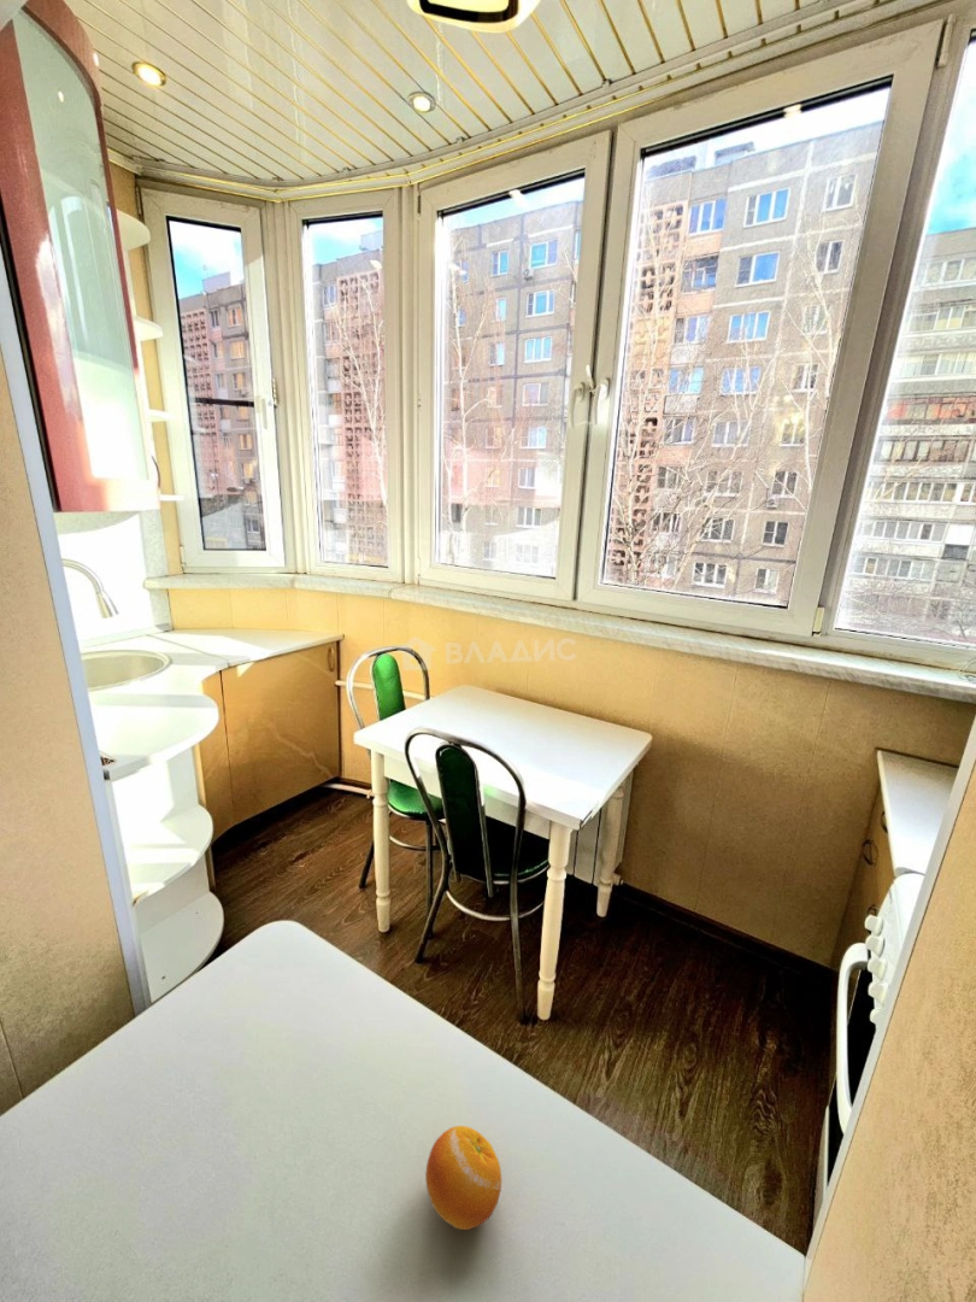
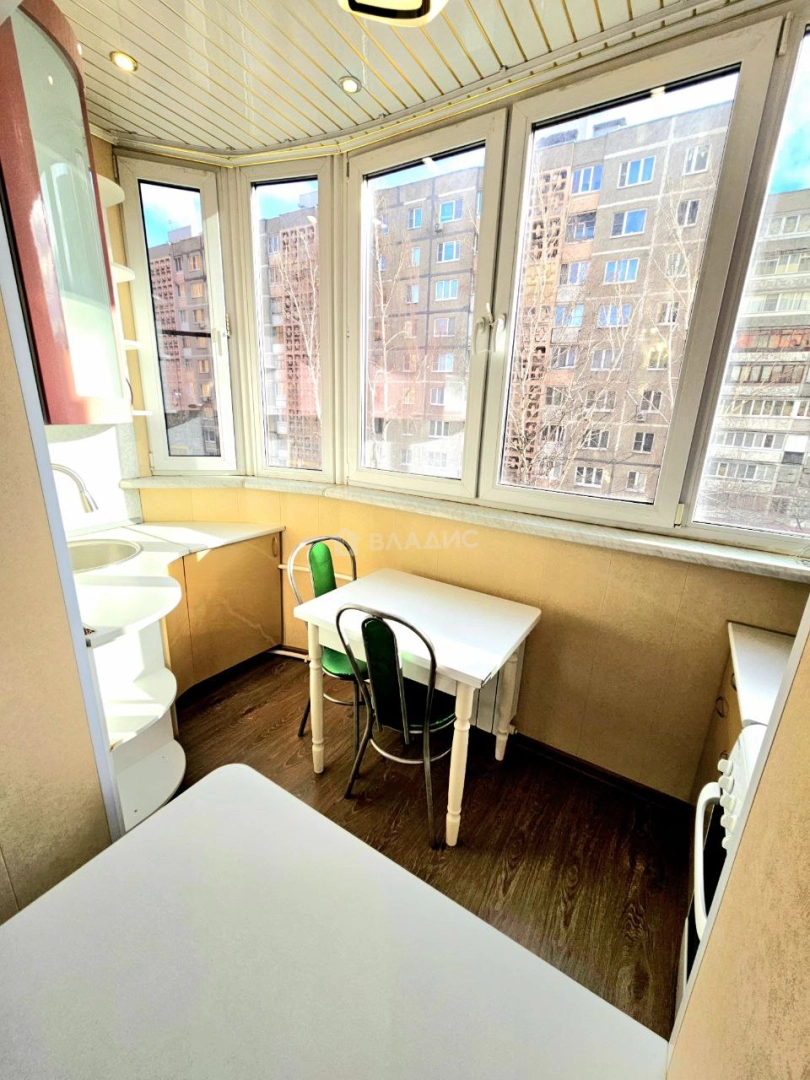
- fruit [424,1125,502,1231]
